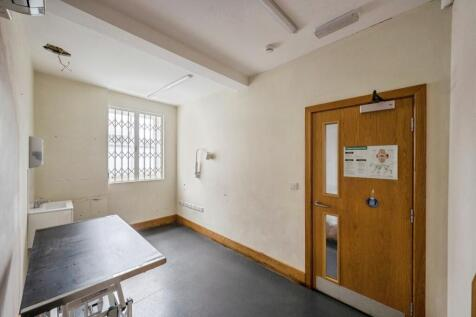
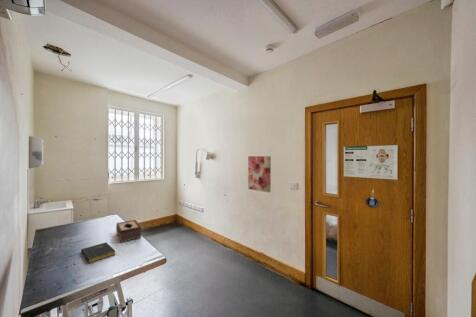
+ book [80,242,116,264]
+ wall art [247,155,272,193]
+ tissue box [115,219,142,244]
